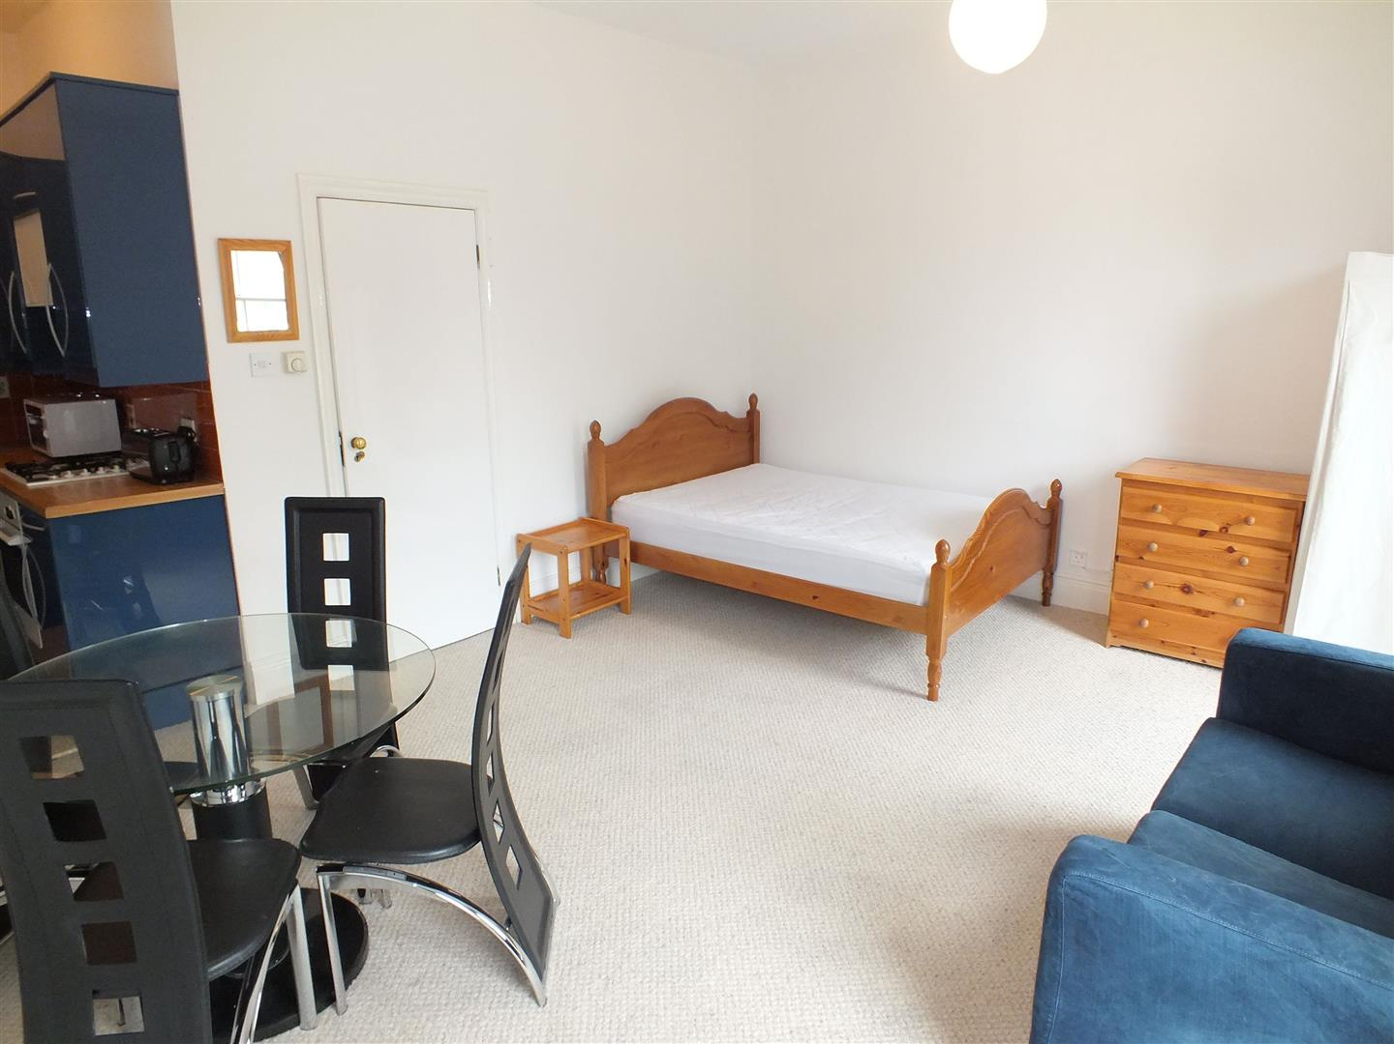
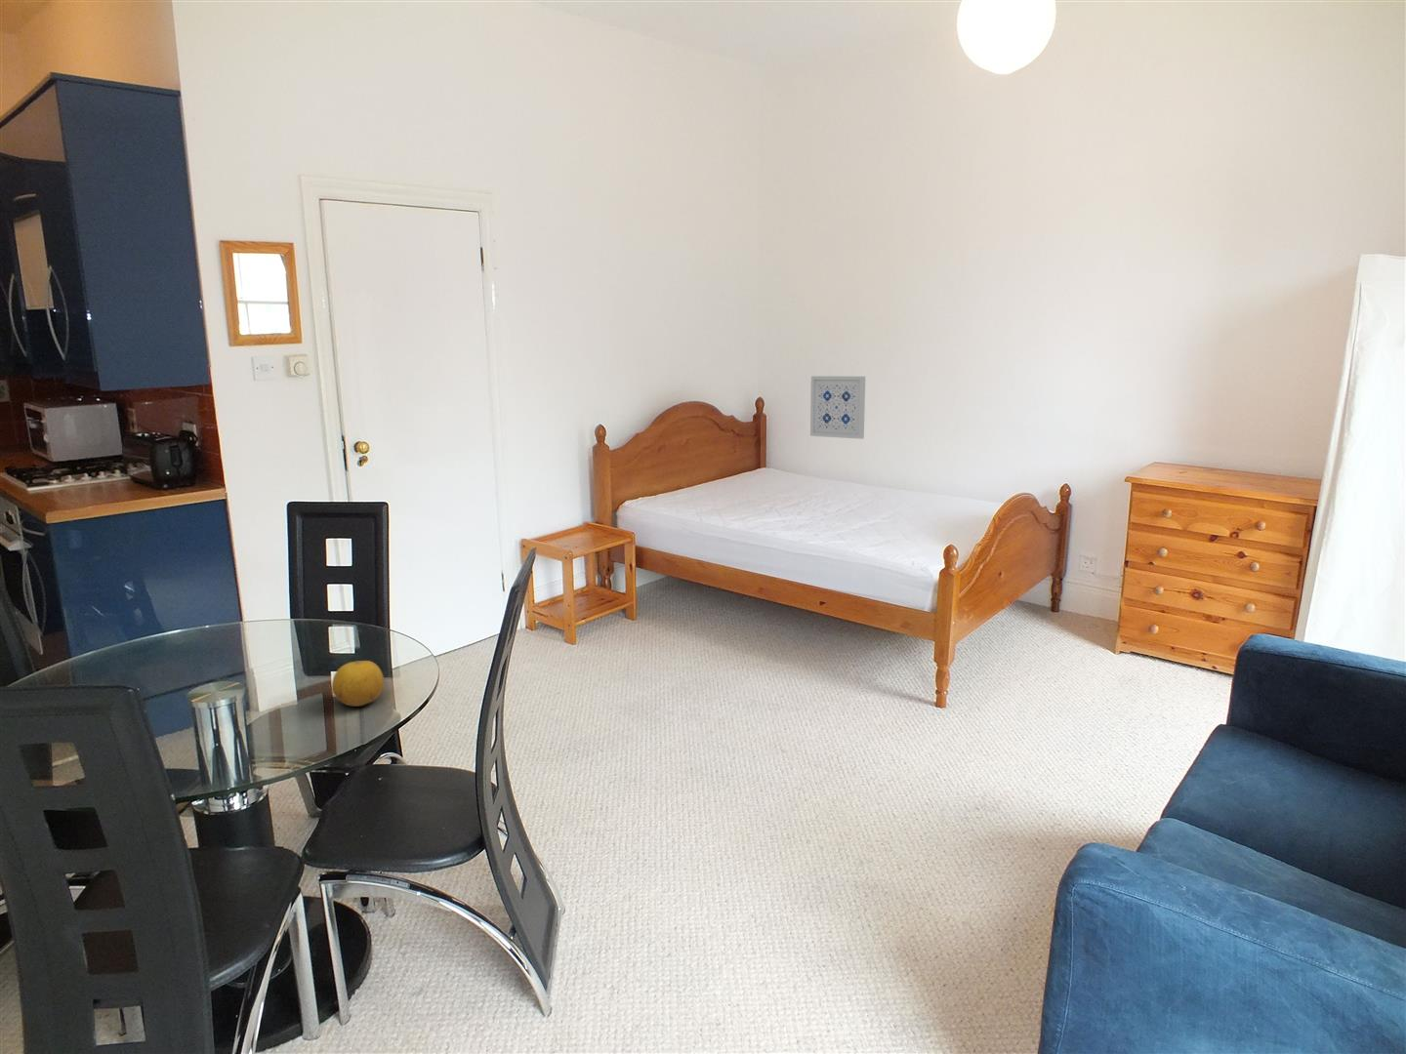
+ fruit [331,660,384,707]
+ wall art [809,374,866,441]
